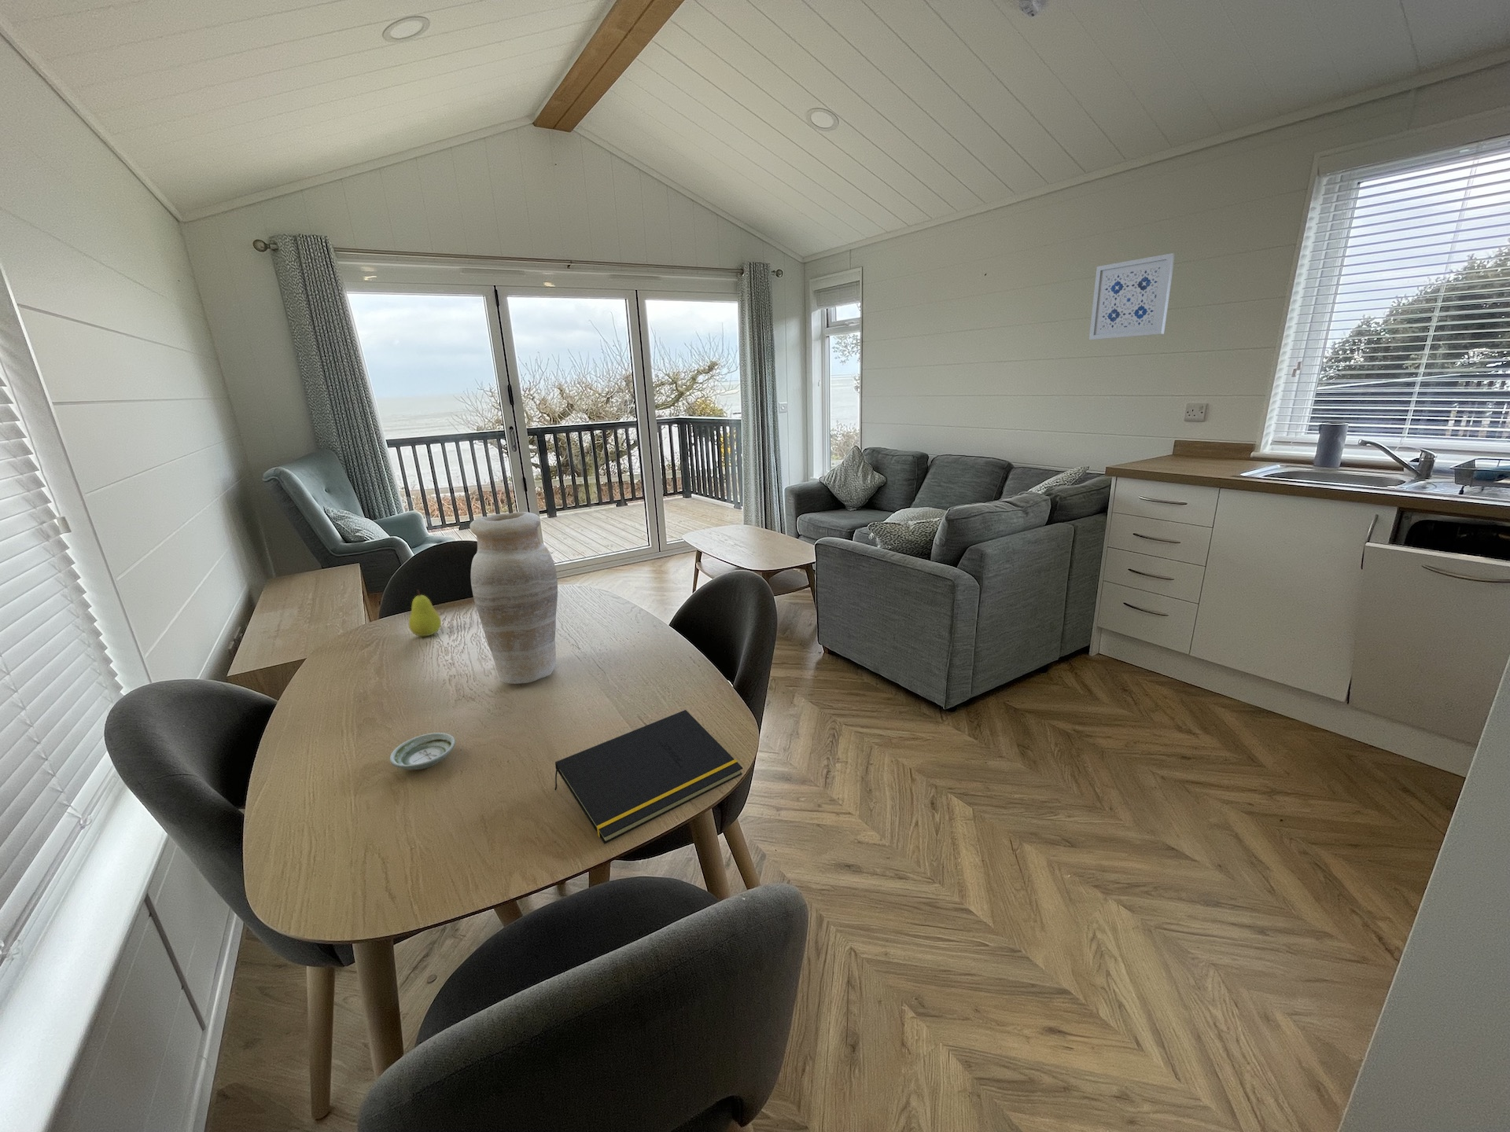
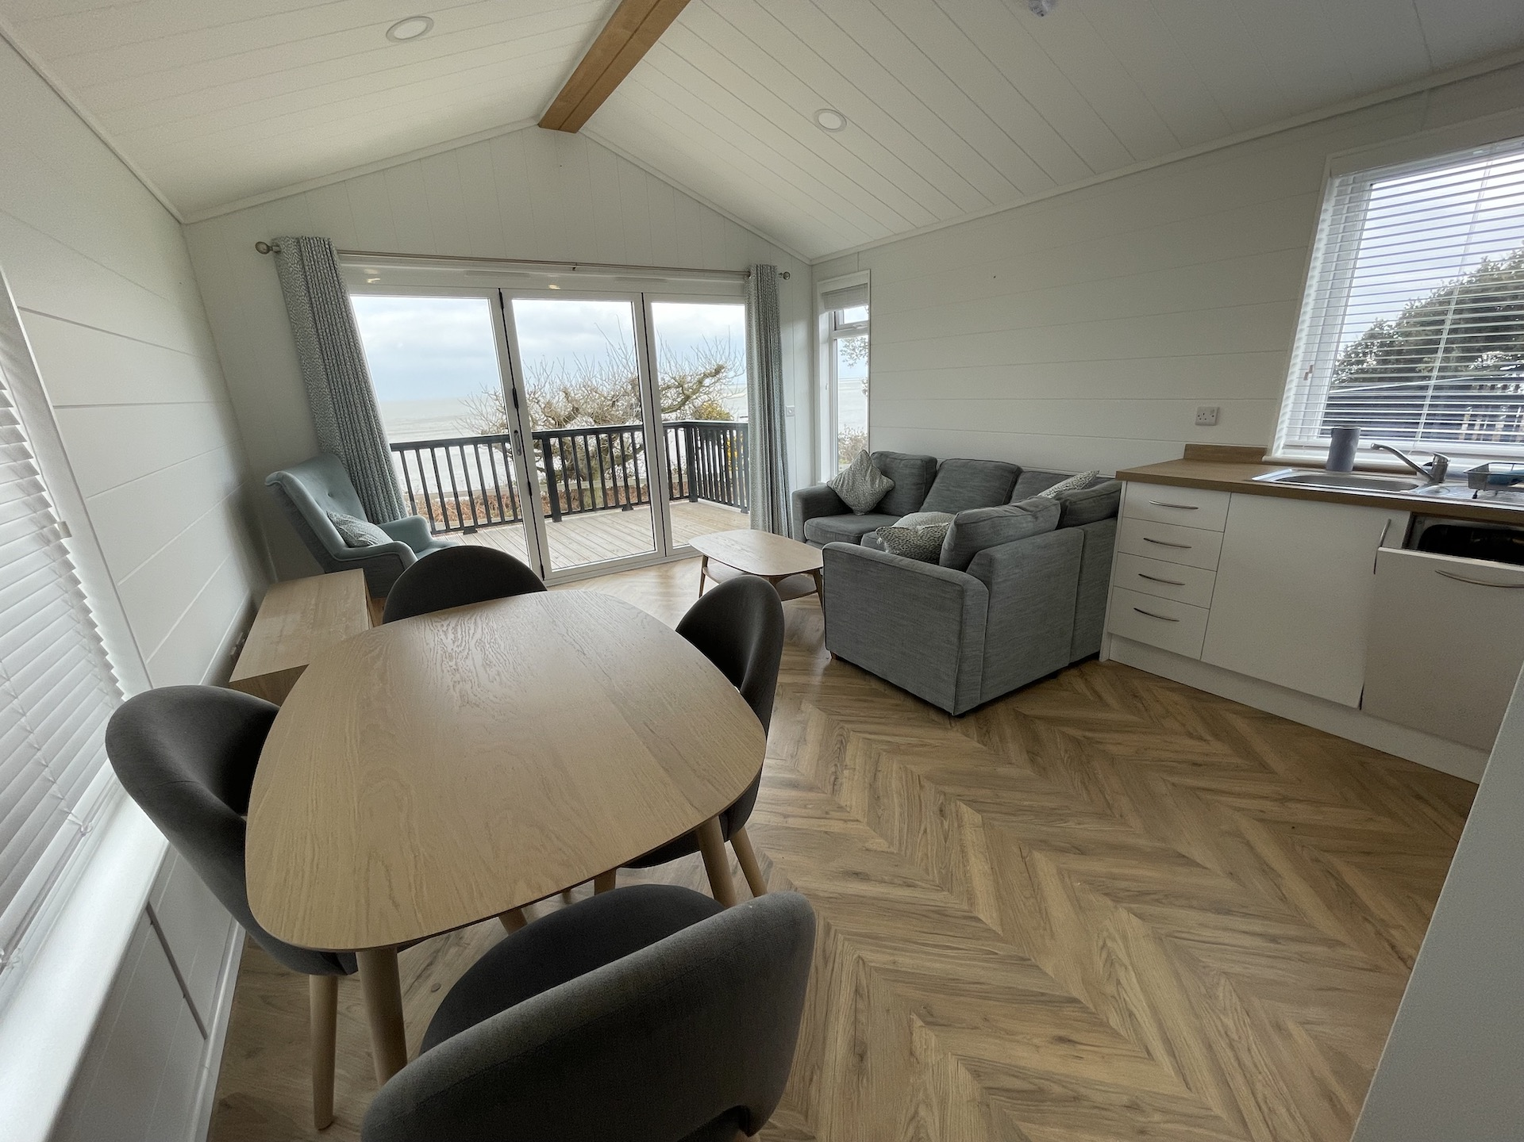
- wall art [1088,252,1176,340]
- fruit [408,589,442,637]
- saucer [389,731,457,771]
- vase [470,511,559,685]
- notepad [554,709,743,845]
